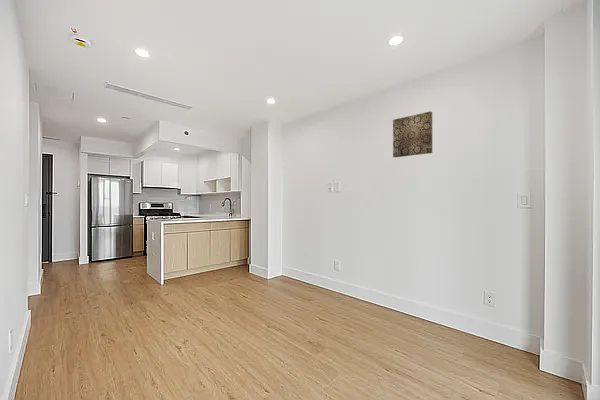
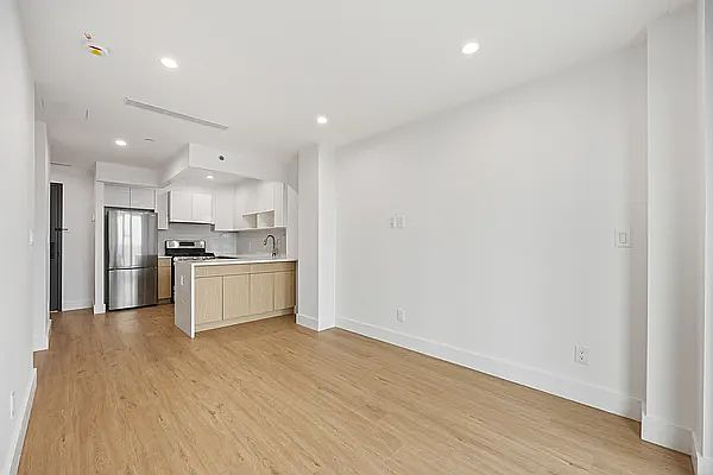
- wall art [392,110,433,158]
